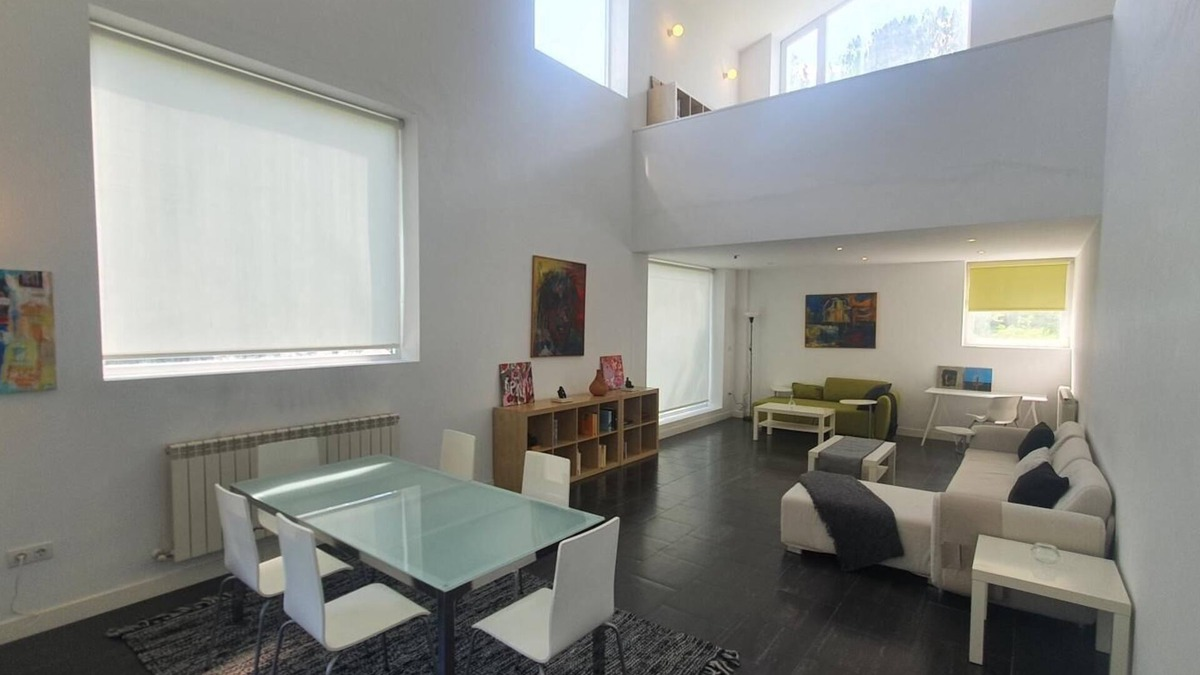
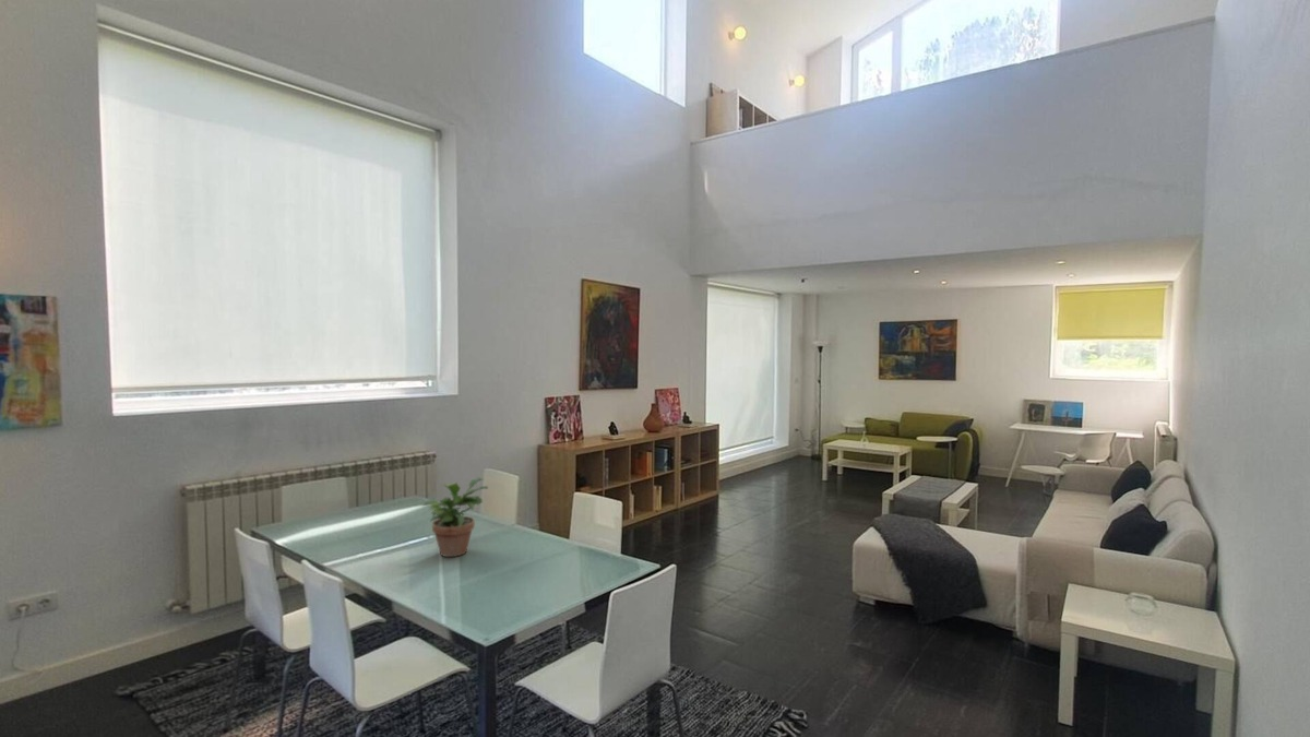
+ potted plant [421,476,489,558]
